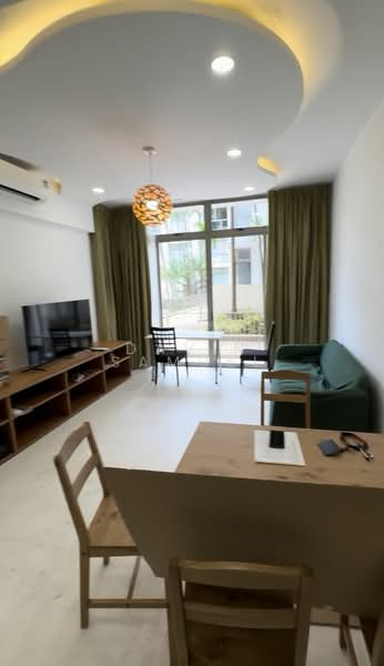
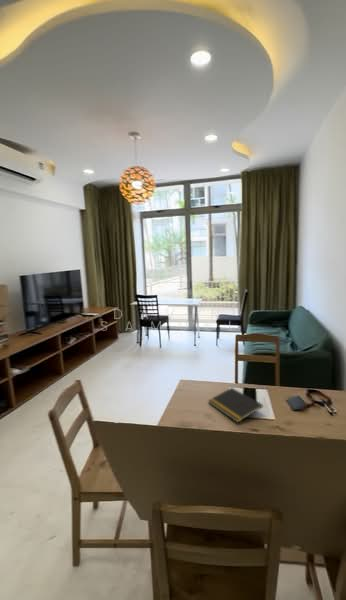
+ notepad [207,387,264,424]
